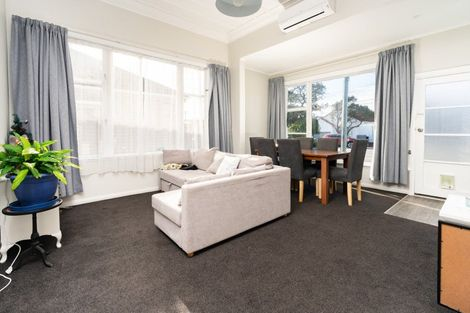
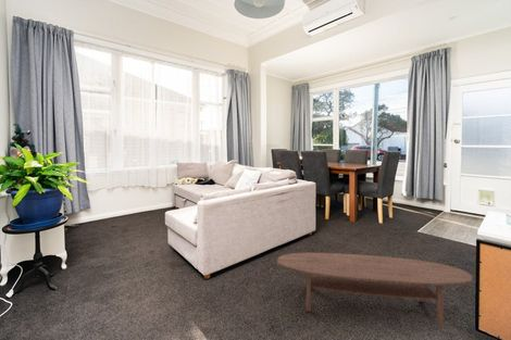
+ coffee table [276,252,474,328]
